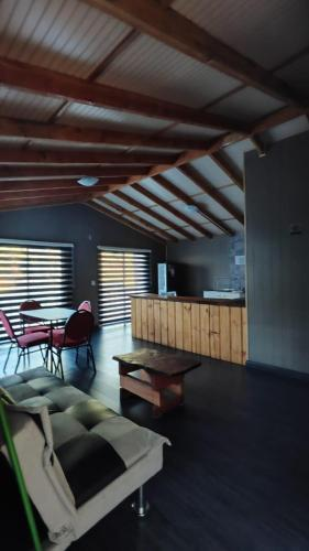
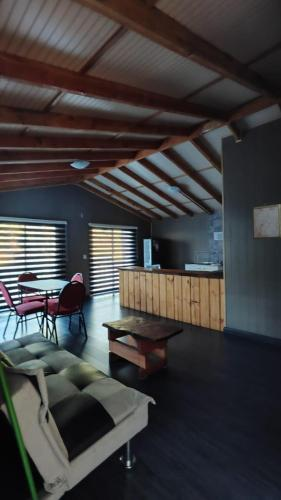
+ wall art [252,203,281,240]
